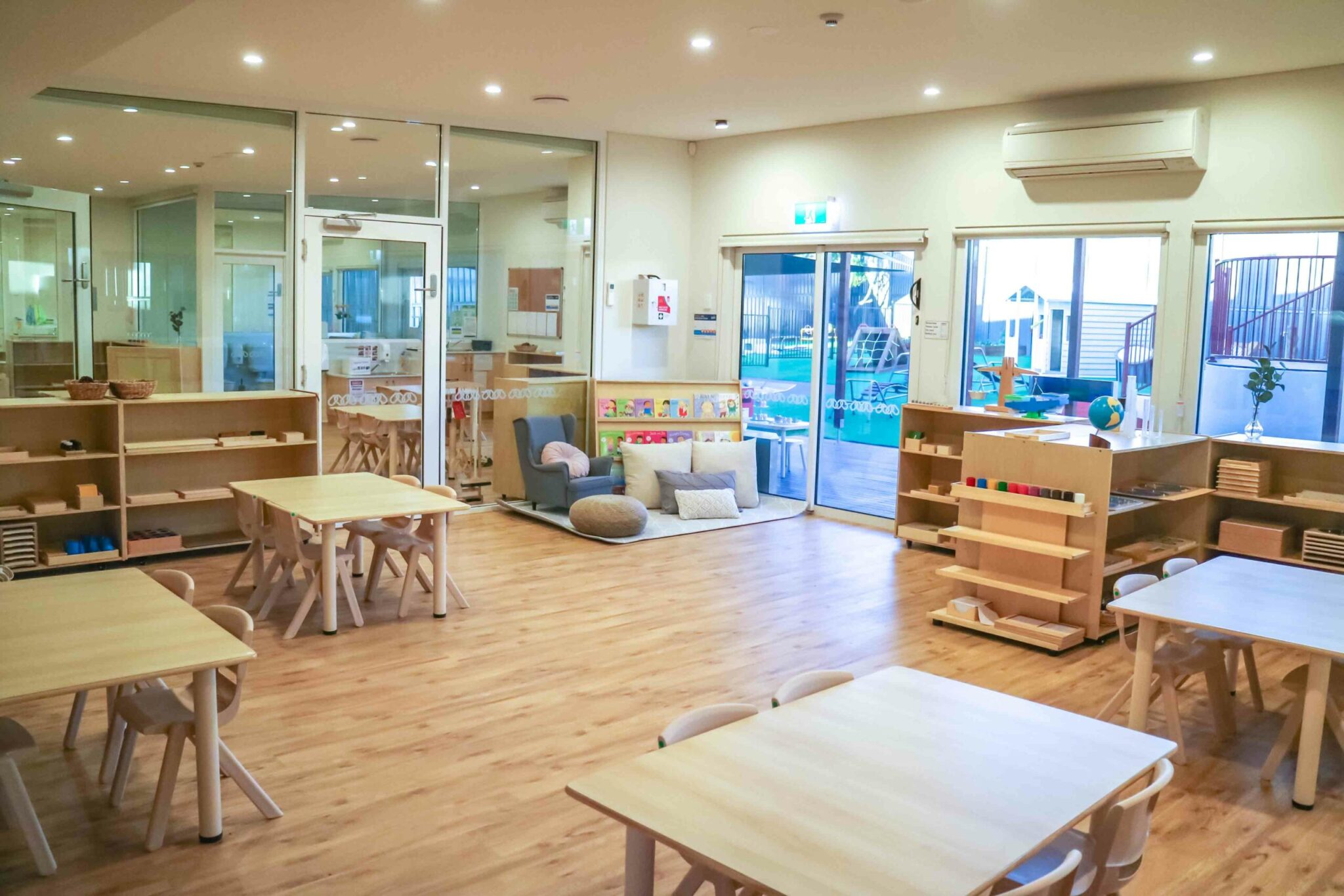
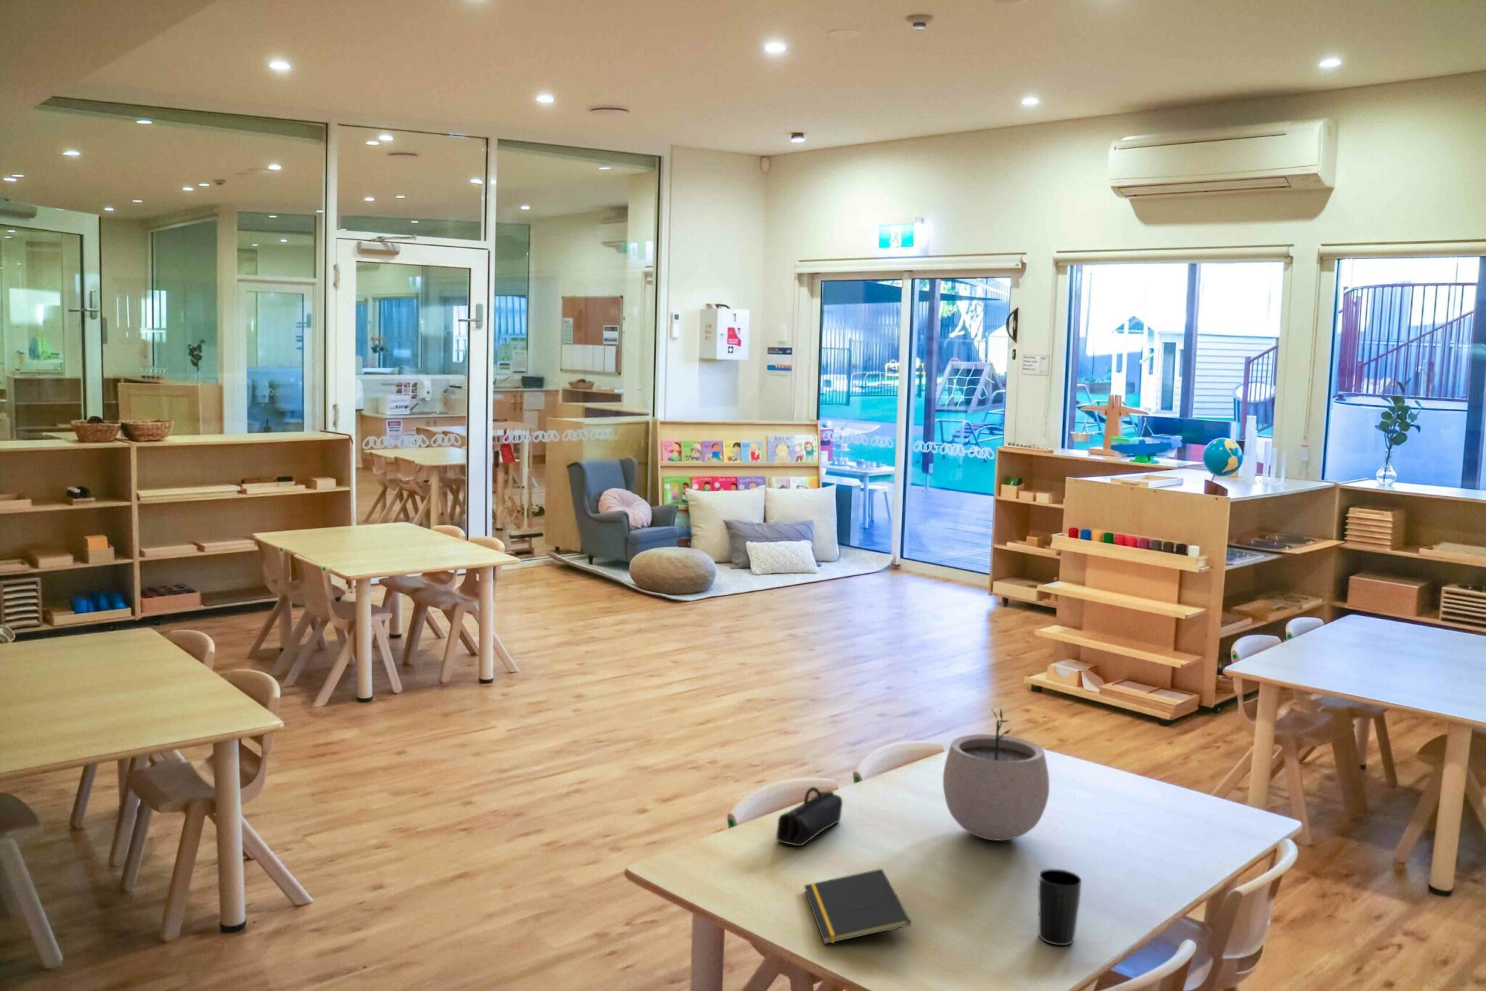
+ pencil case [776,786,844,846]
+ notepad [803,868,911,945]
+ cup [1037,868,1082,946]
+ plant pot [942,708,1050,842]
